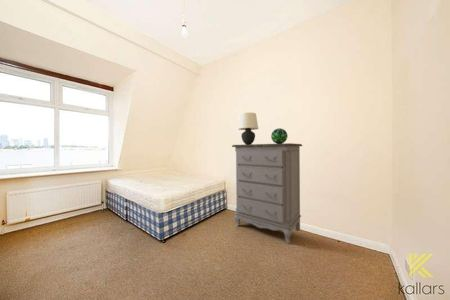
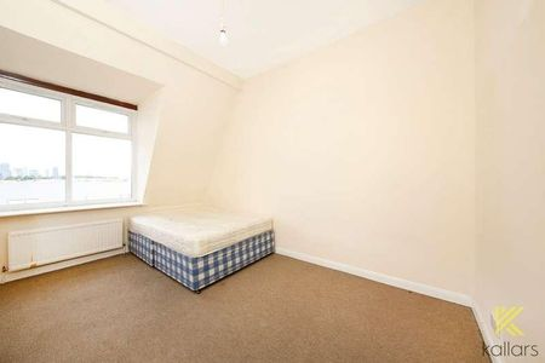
- table lamp [237,112,259,145]
- decorative sphere [270,127,288,144]
- dresser [231,142,303,244]
